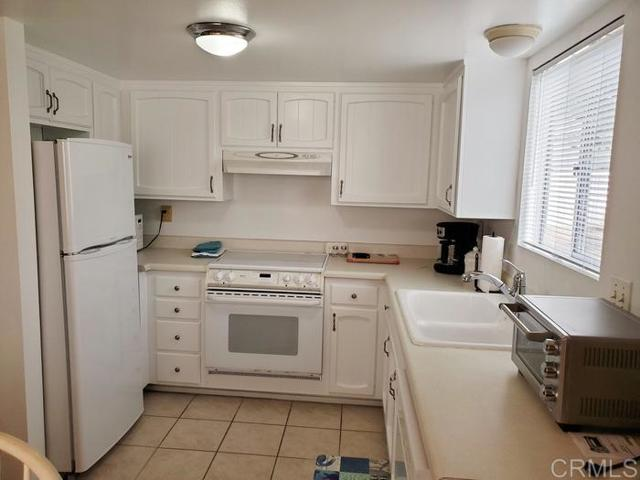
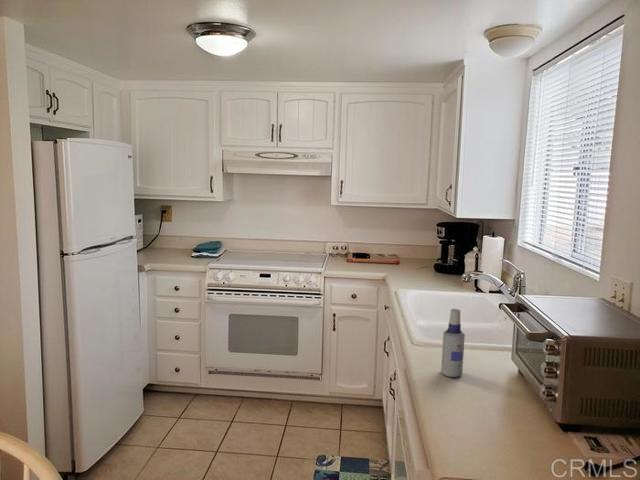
+ spray bottle [440,308,466,378]
